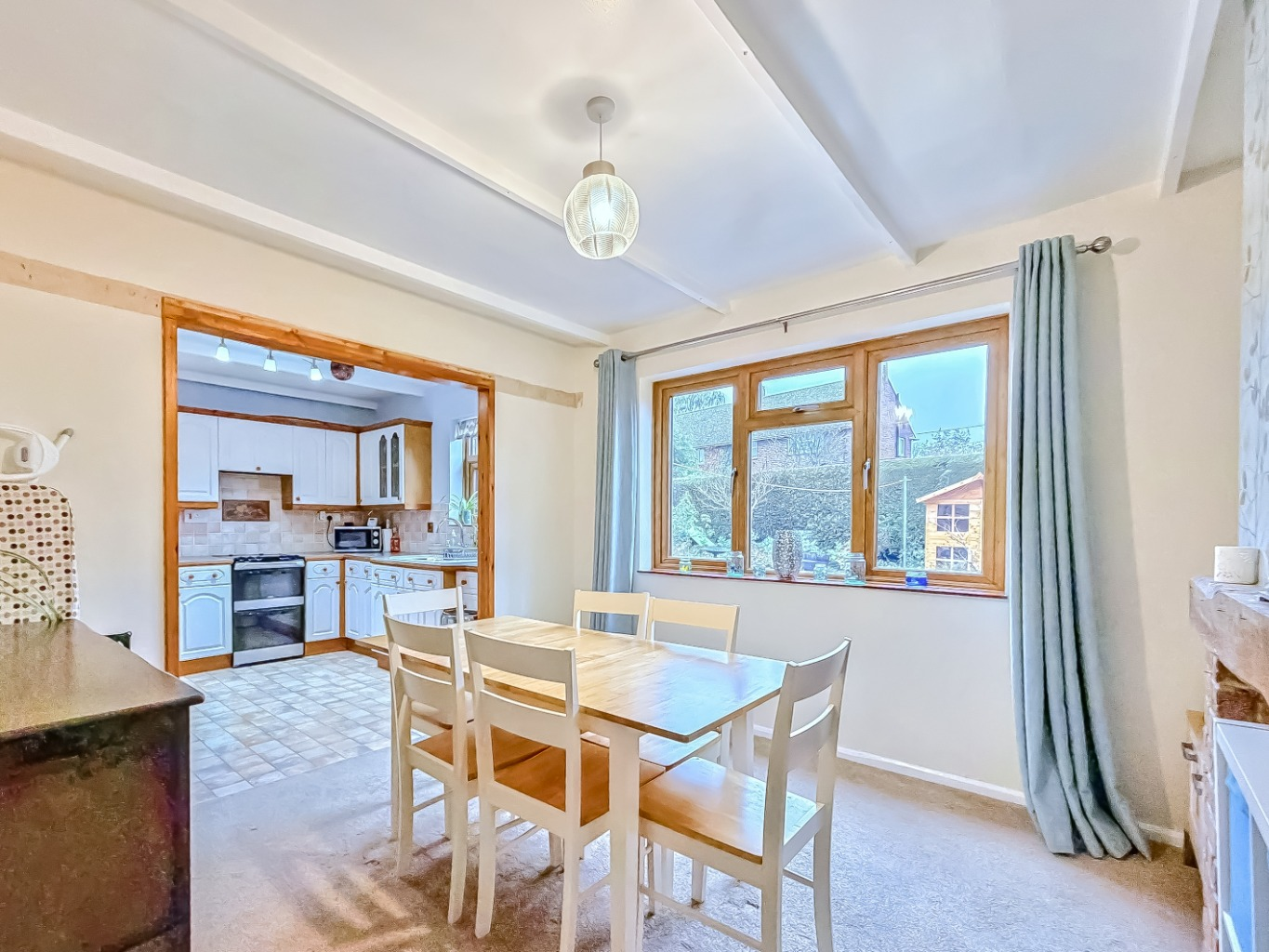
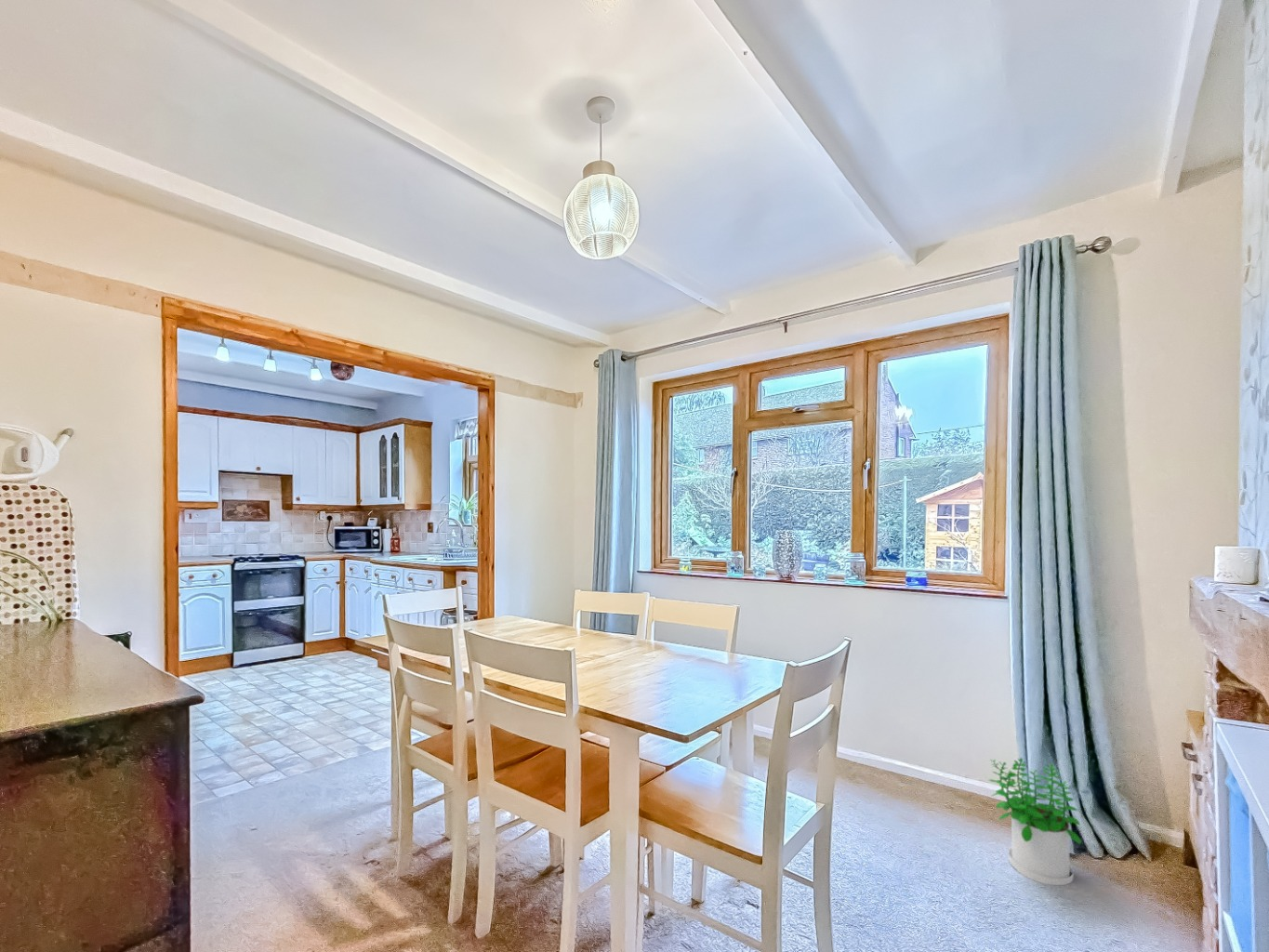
+ potted plant [988,757,1082,886]
